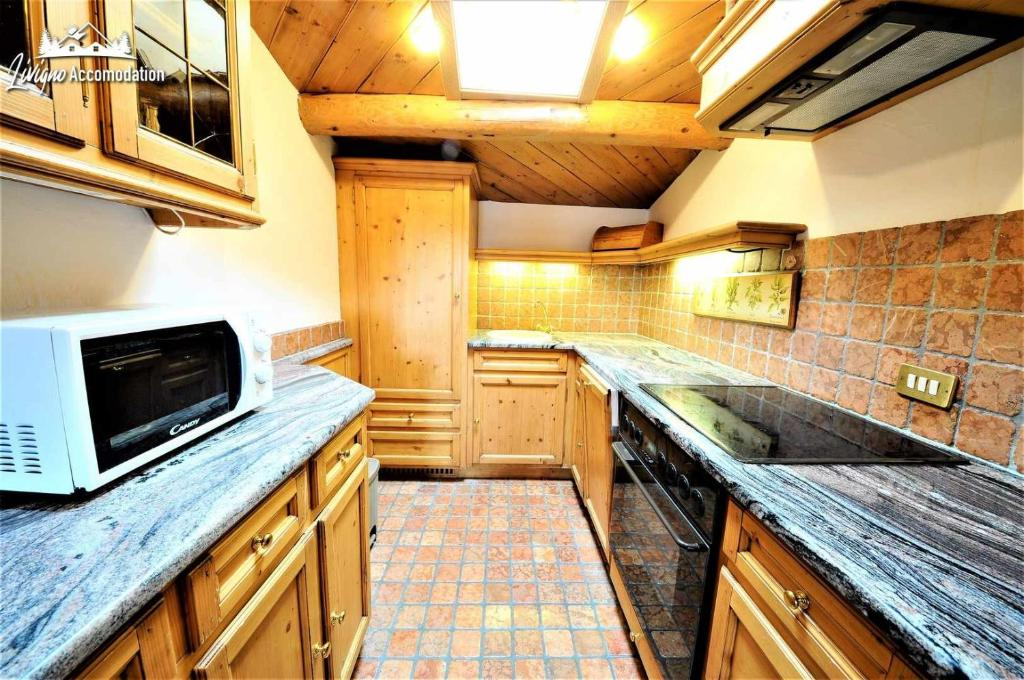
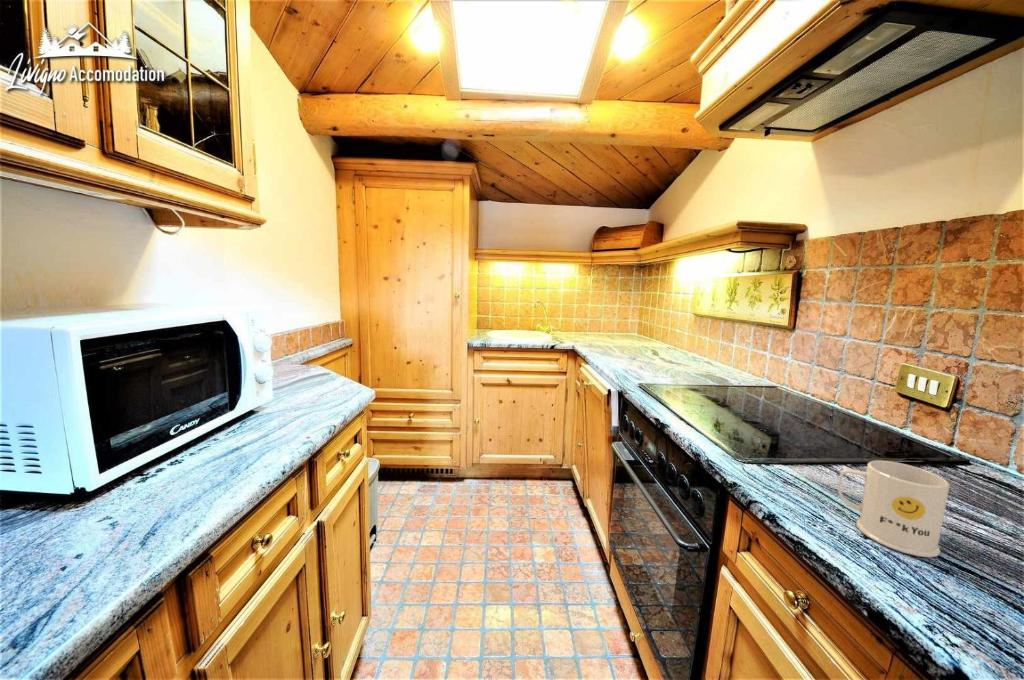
+ mug [837,459,951,558]
